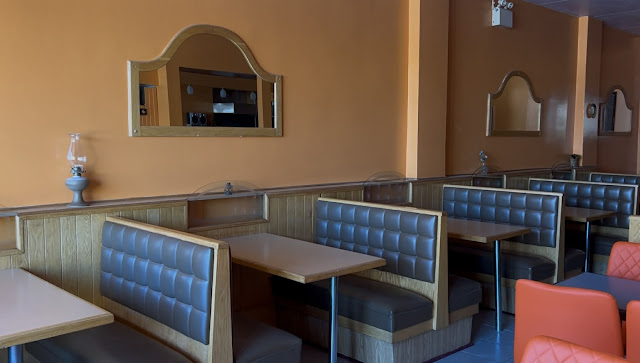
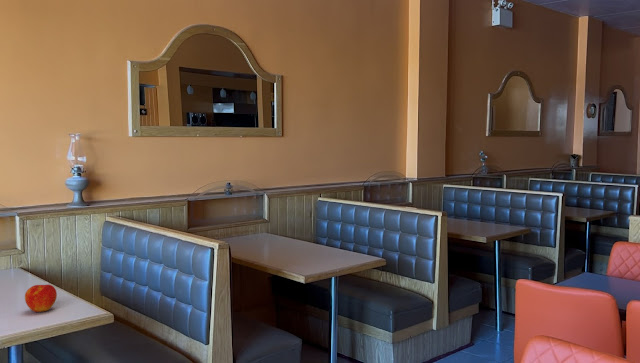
+ apple [24,284,58,313]
